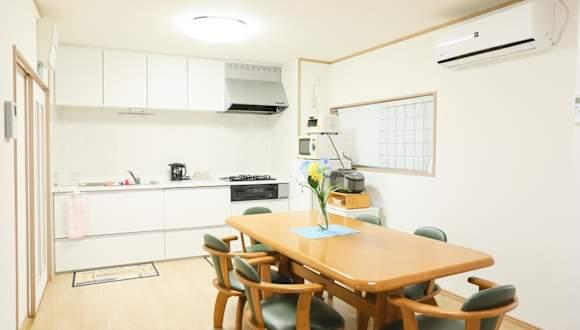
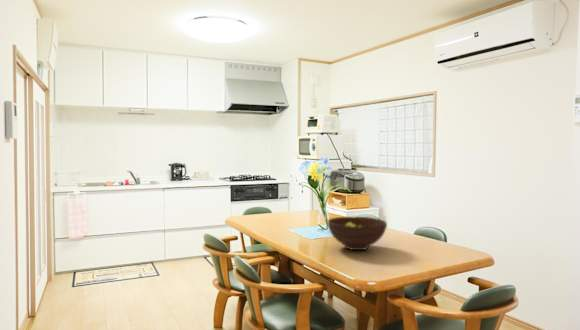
+ fruit bowl [327,216,388,251]
